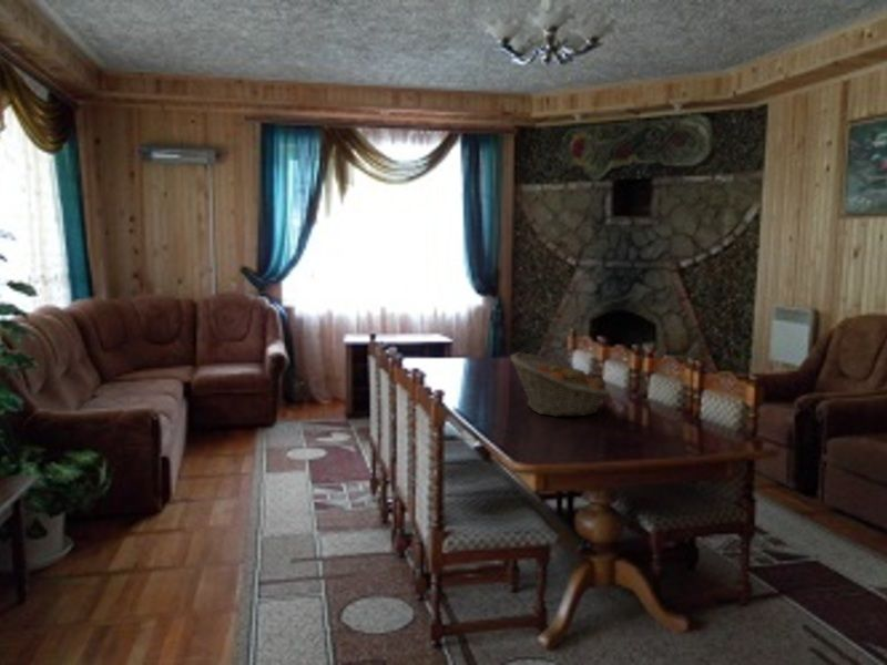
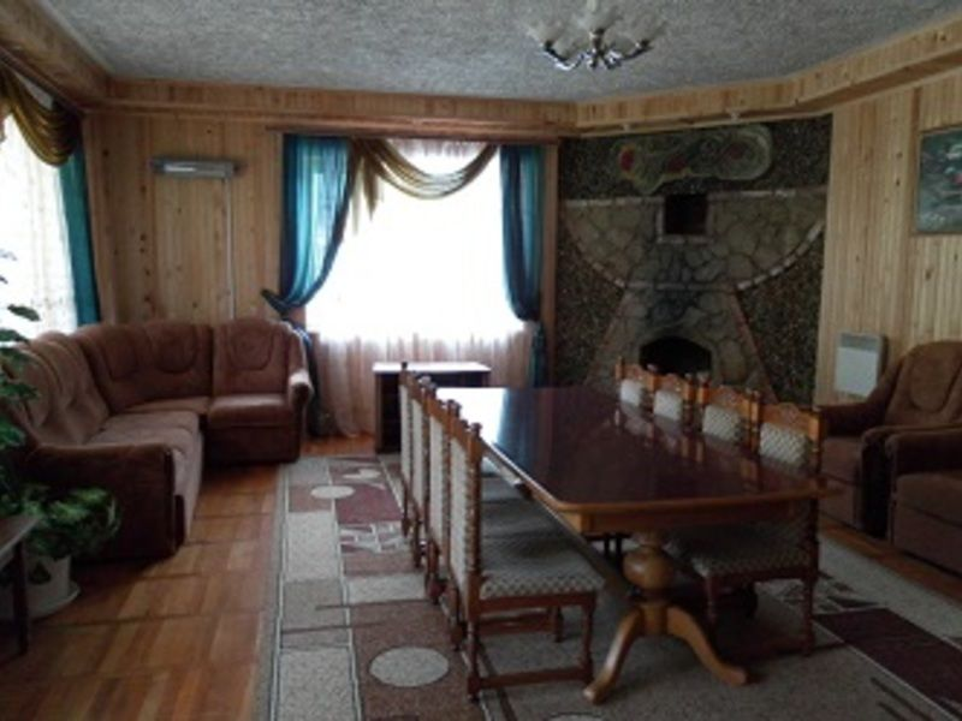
- fruit basket [509,351,611,418]
